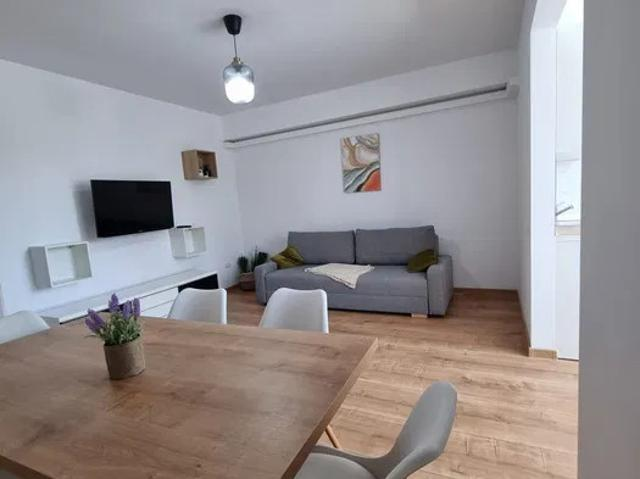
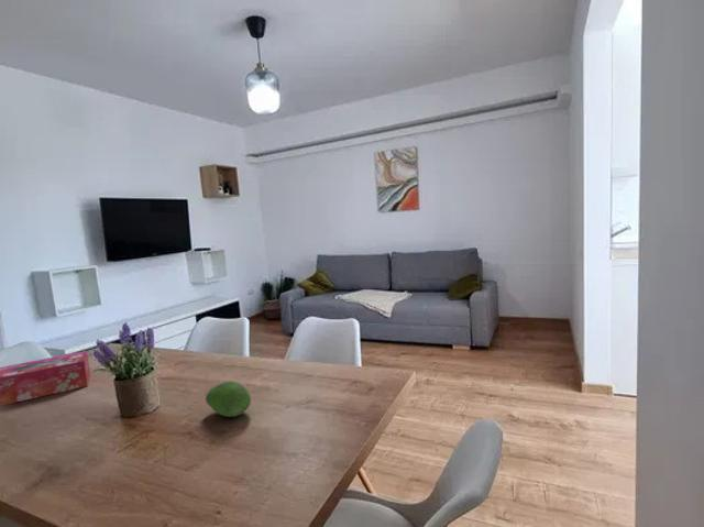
+ tissue box [0,350,91,407]
+ fruit [205,381,252,418]
